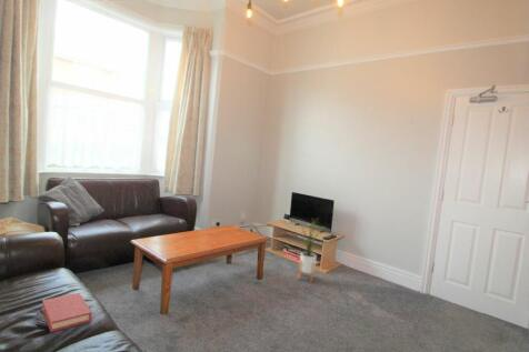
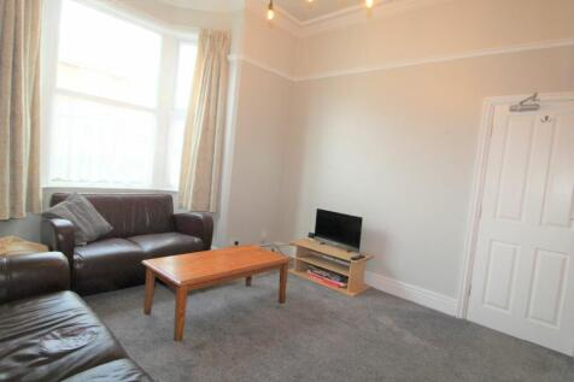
- book [41,292,93,333]
- house plant [296,218,328,283]
